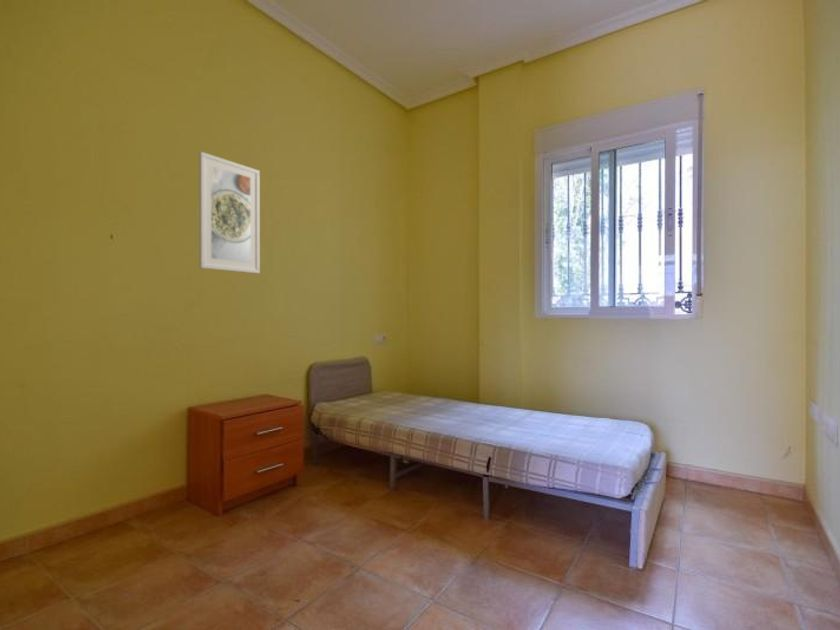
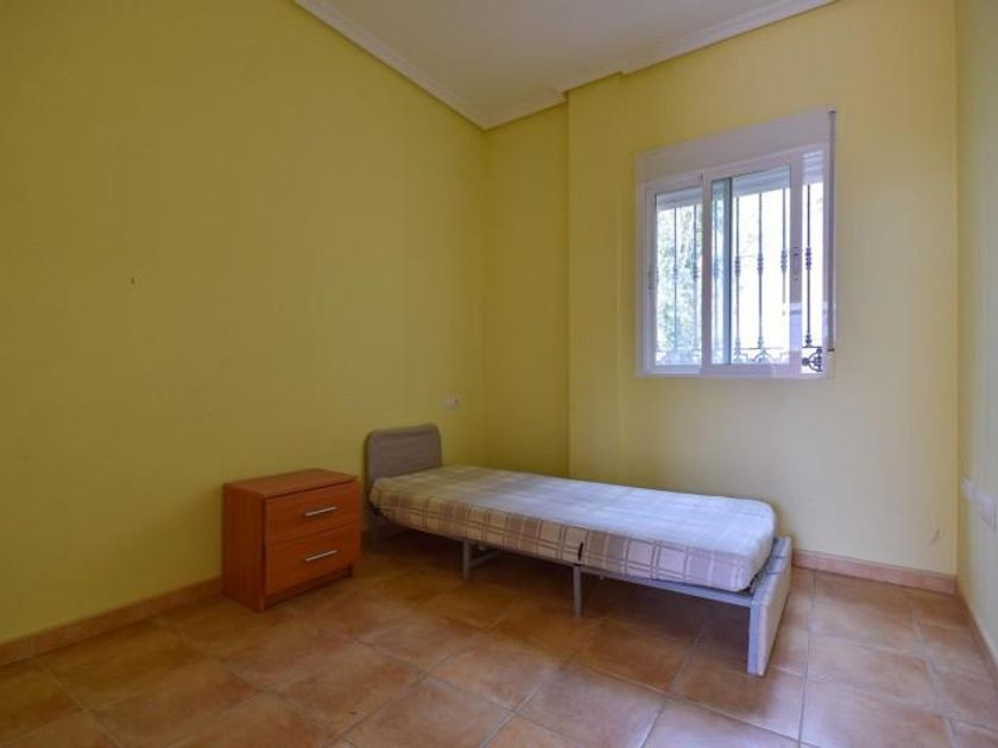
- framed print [198,151,261,275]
